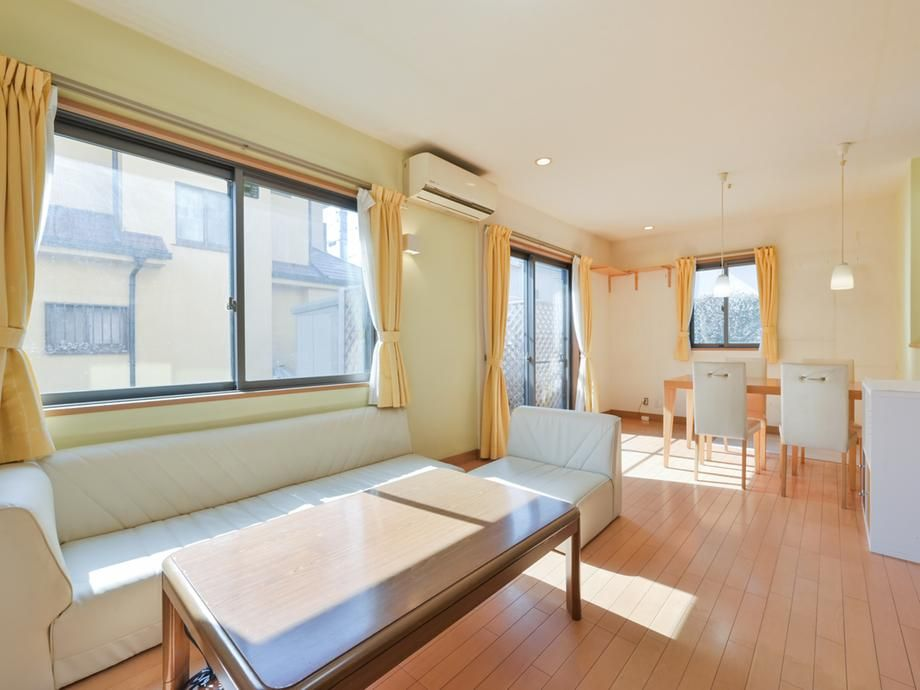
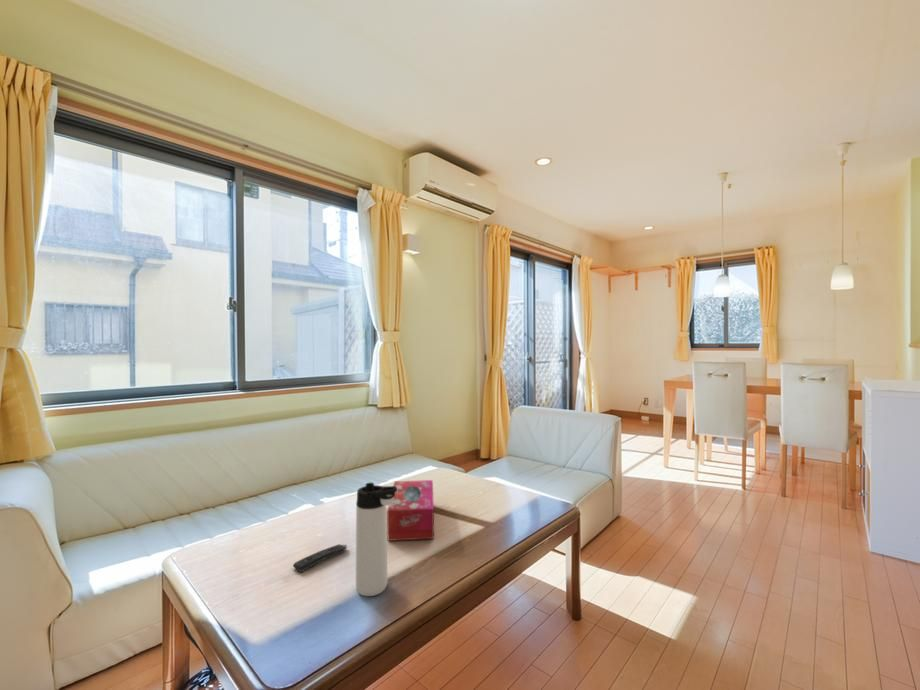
+ tissue box [386,479,435,542]
+ remote control [292,544,348,573]
+ thermos bottle [355,482,397,597]
